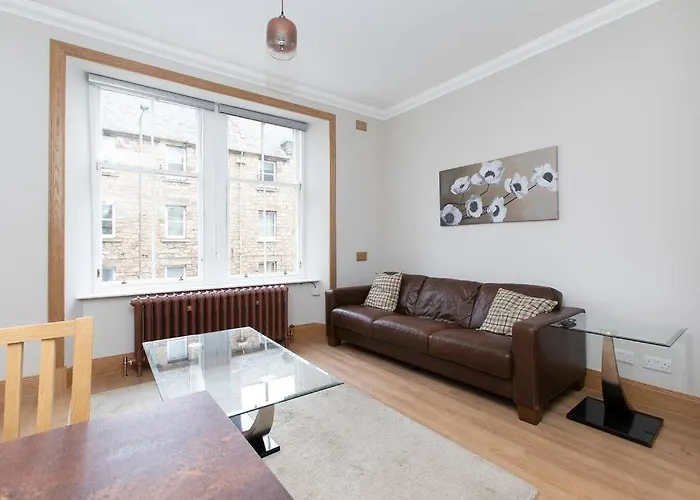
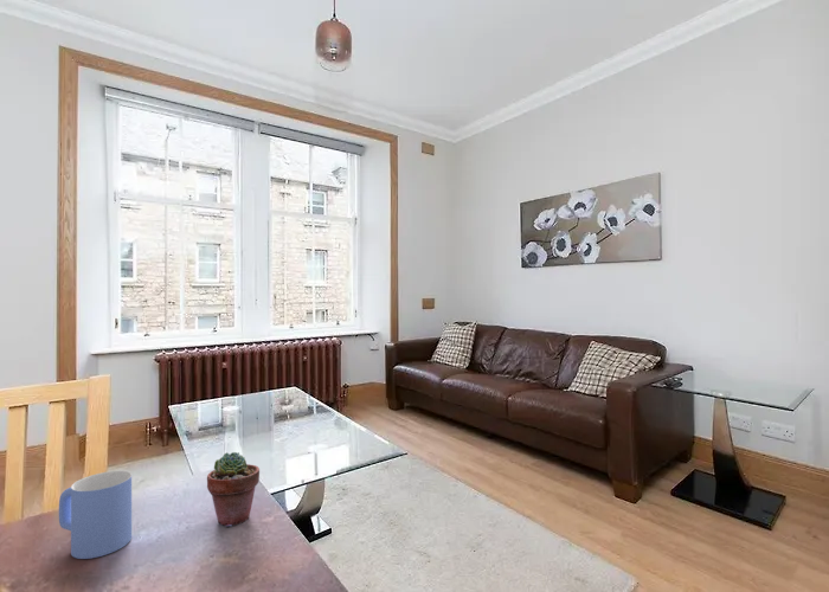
+ mug [58,470,133,560]
+ potted succulent [206,451,261,528]
